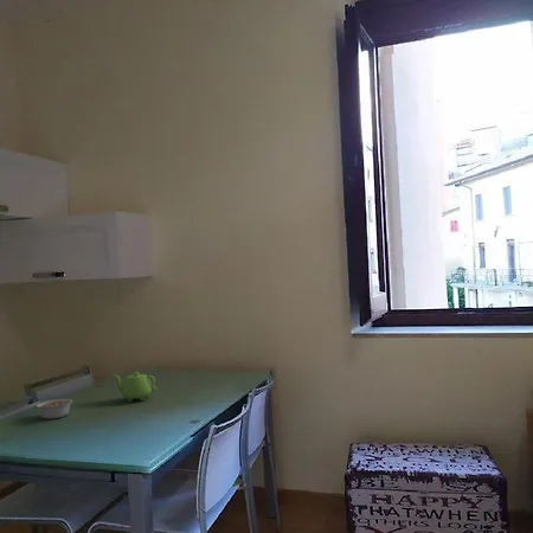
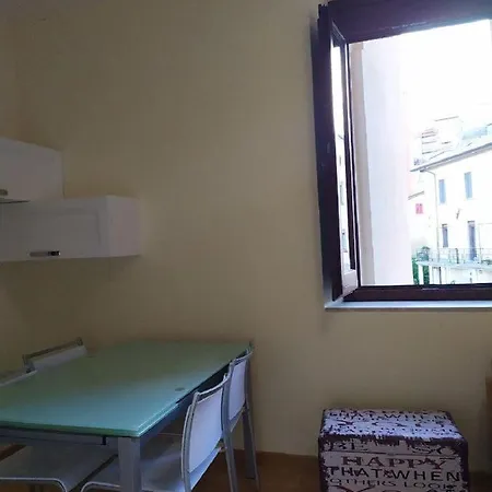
- teapot [111,371,158,403]
- legume [34,398,73,420]
